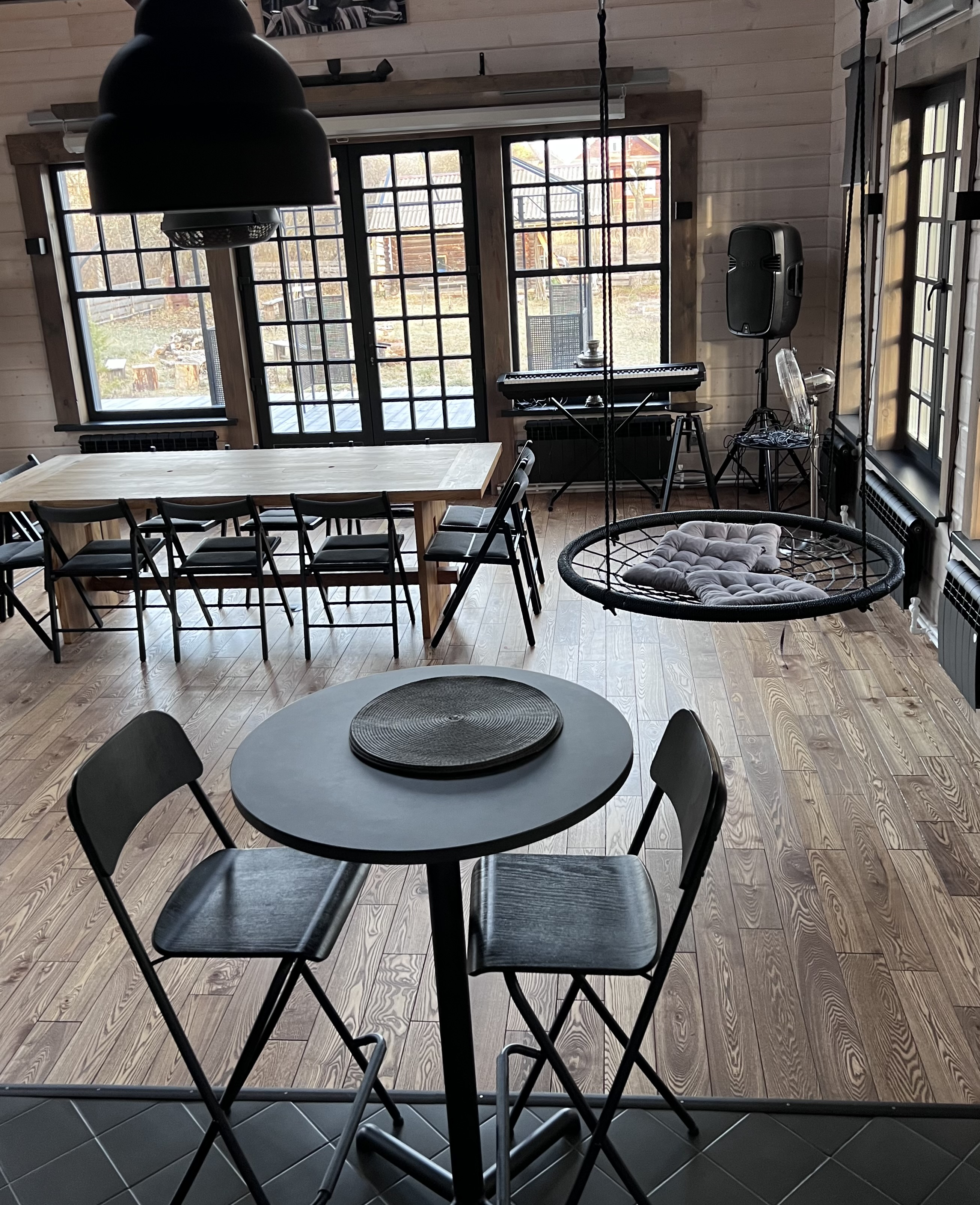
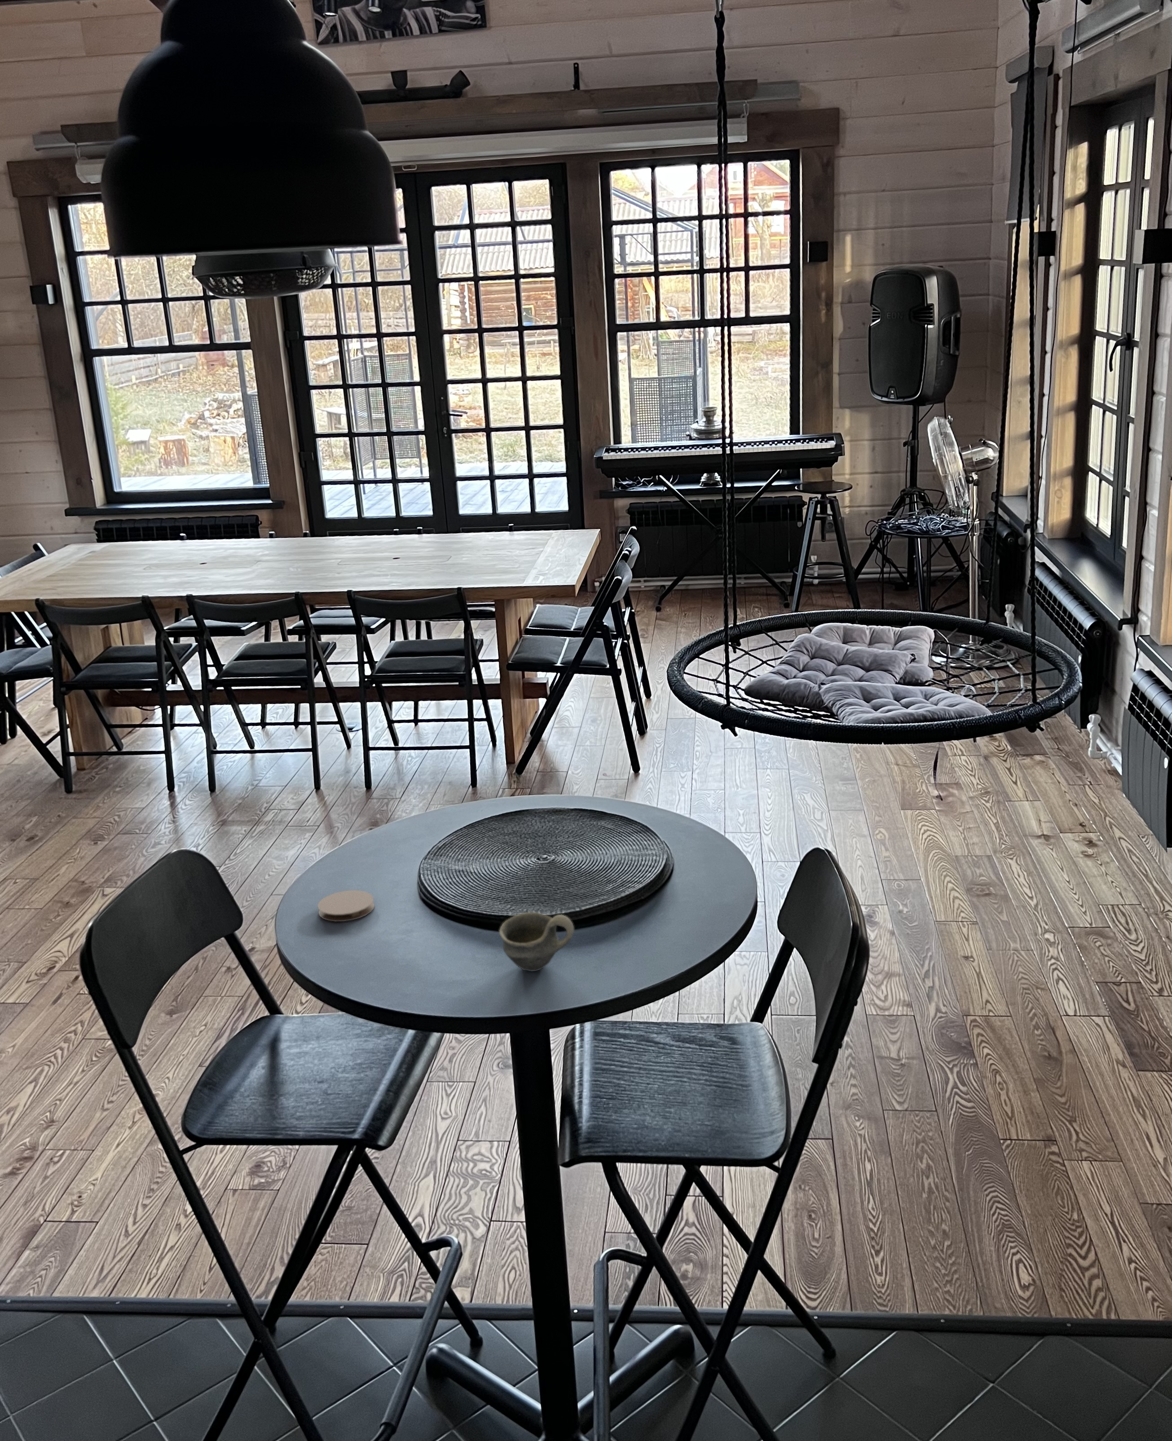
+ cup [499,912,575,972]
+ coaster [317,890,376,922]
